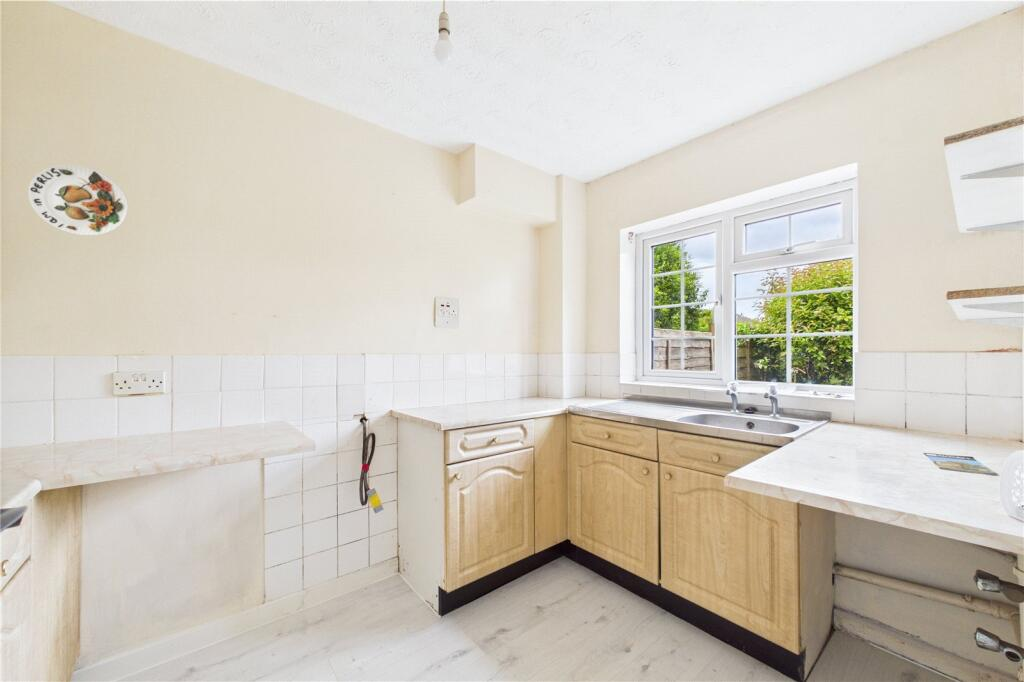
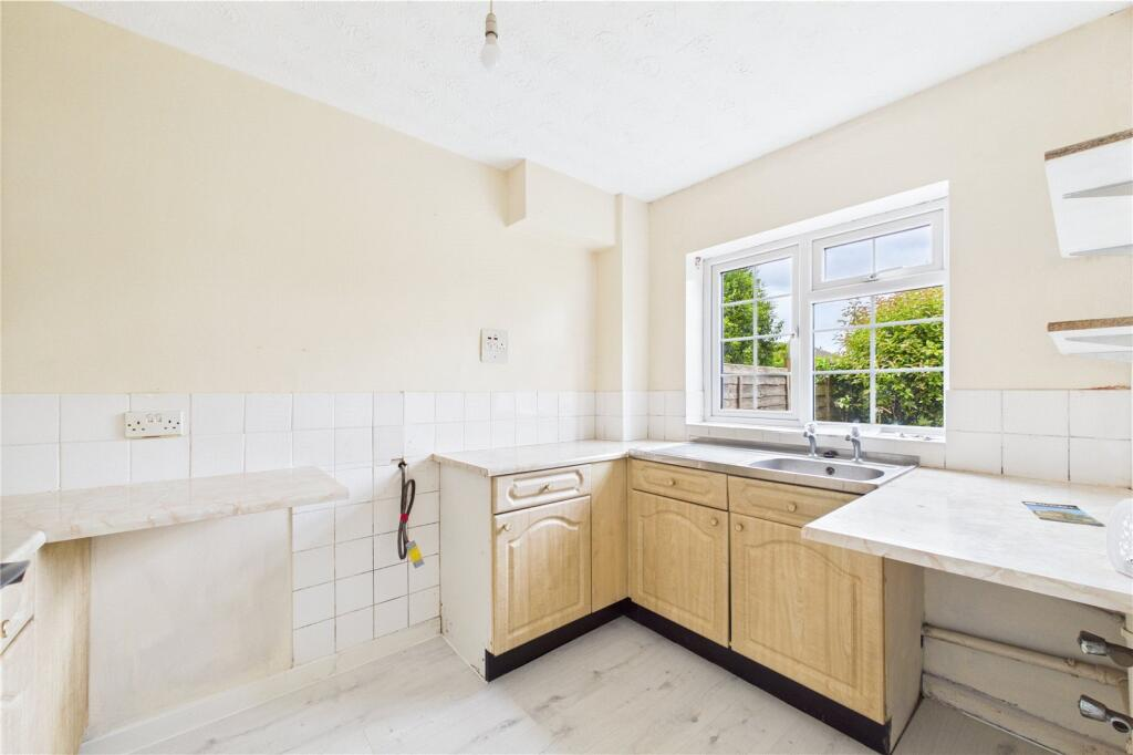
- decorative plate [27,164,129,237]
